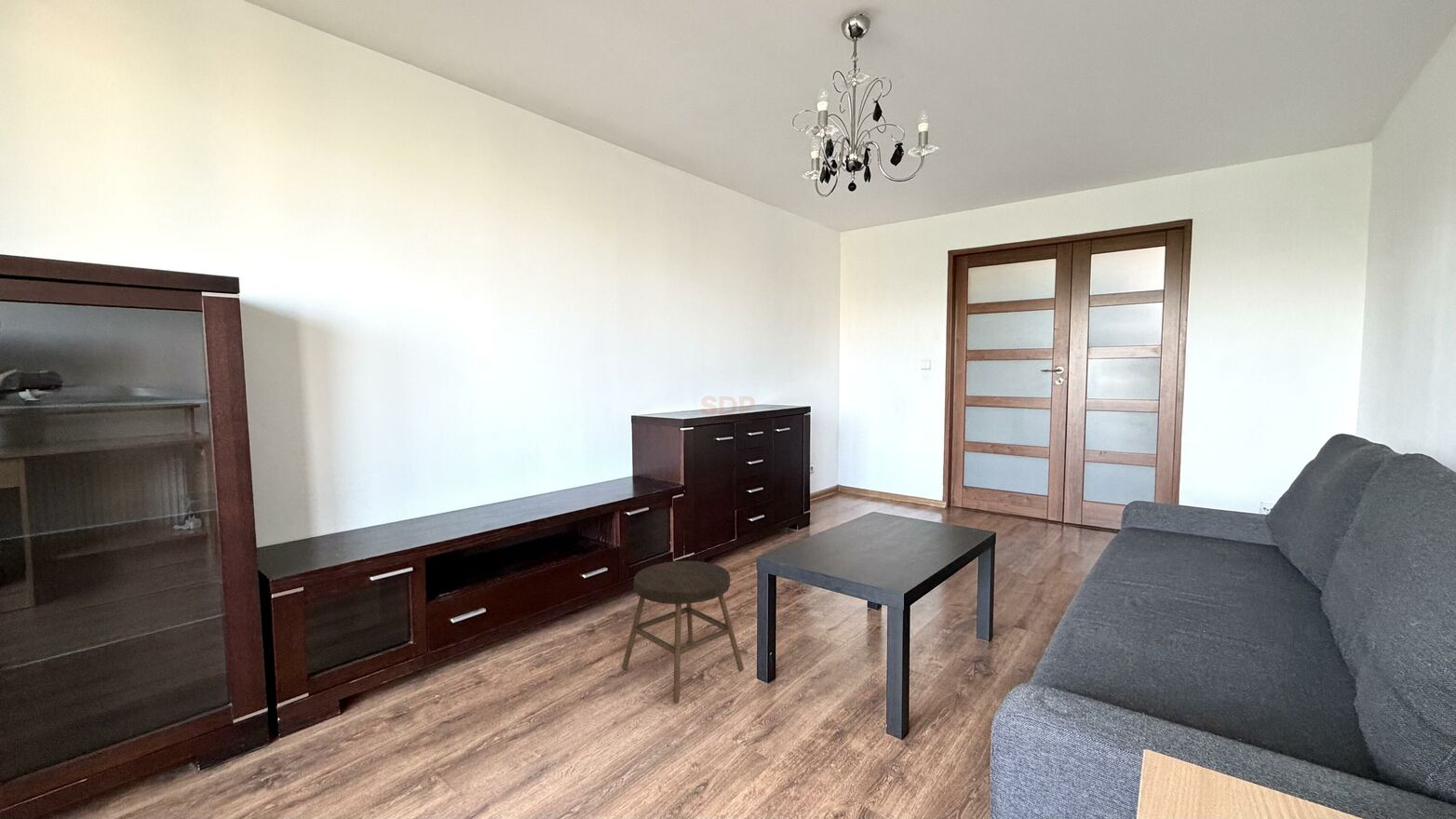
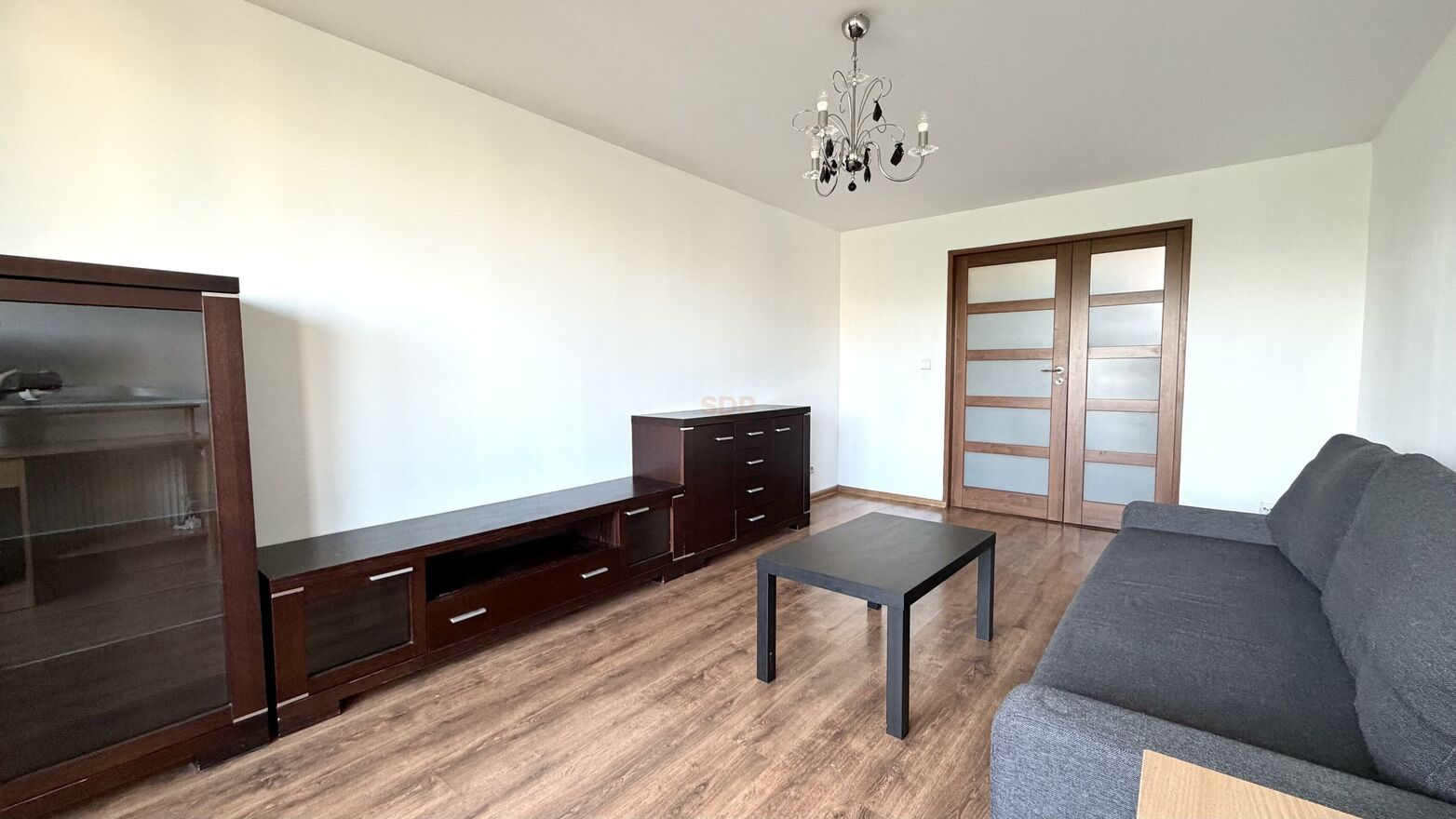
- stool [621,560,745,705]
